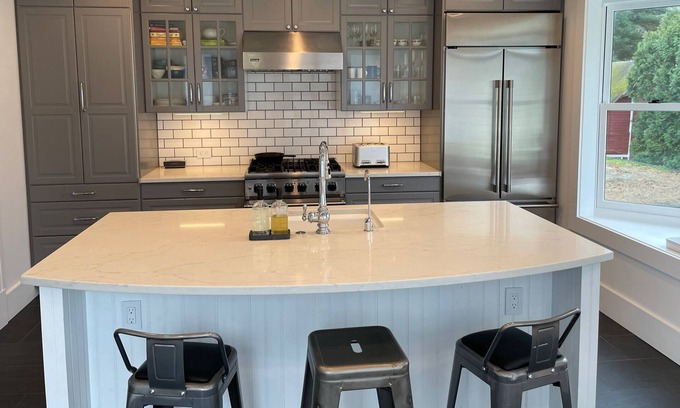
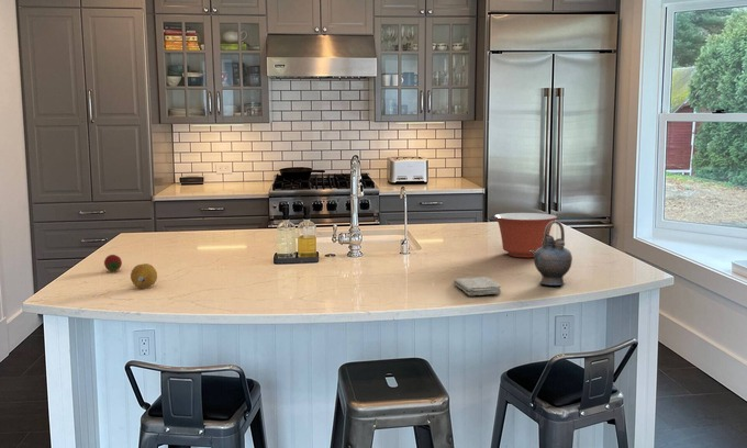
+ mixing bowl [493,212,558,258]
+ fruit [103,254,123,273]
+ fruit [130,262,158,289]
+ teapot [529,220,573,287]
+ washcloth [453,276,502,296]
